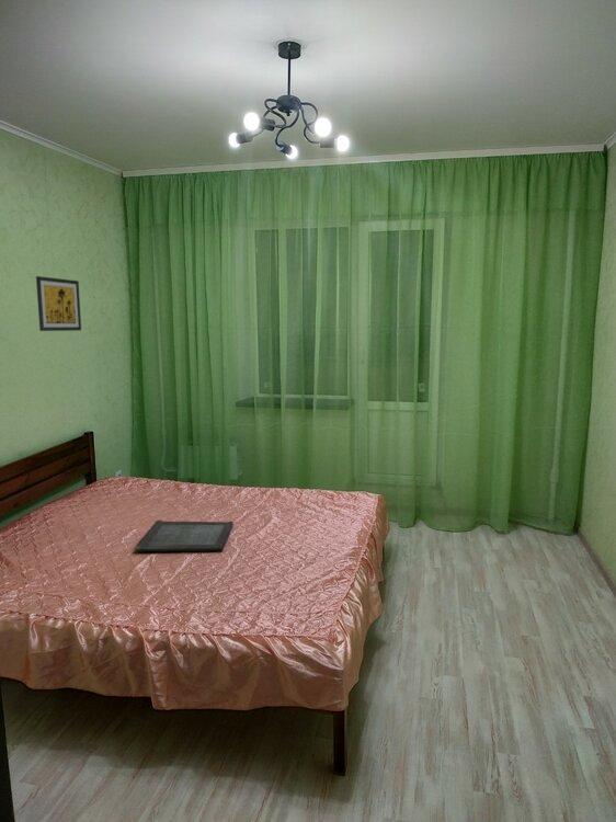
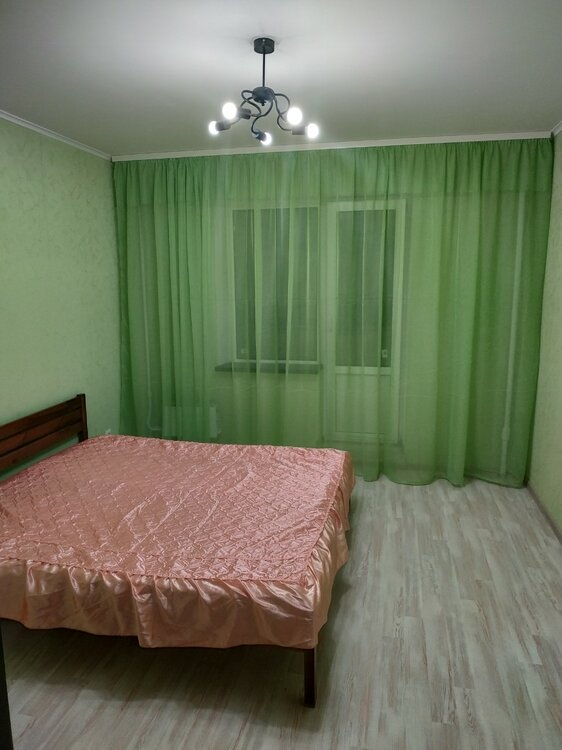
- serving tray [133,520,235,552]
- wall art [35,275,82,332]
